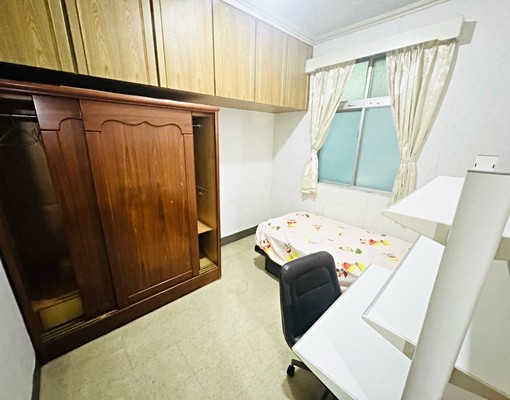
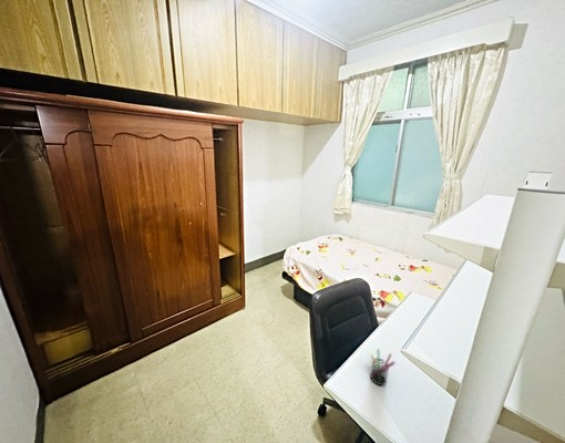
+ pen holder [369,348,397,387]
